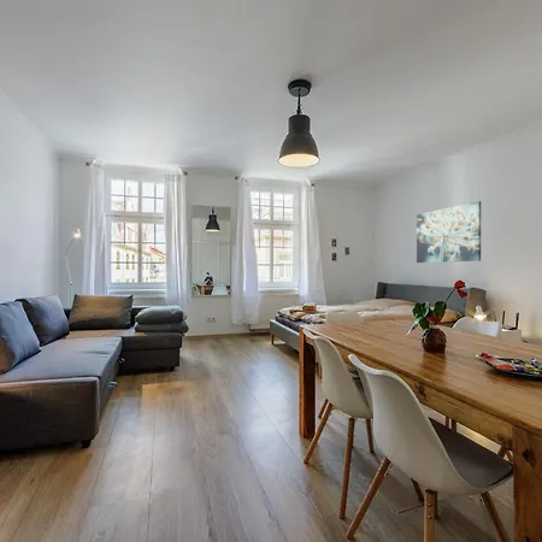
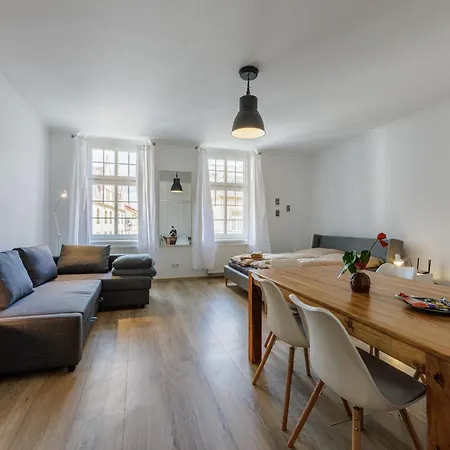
- wall art [416,200,482,264]
